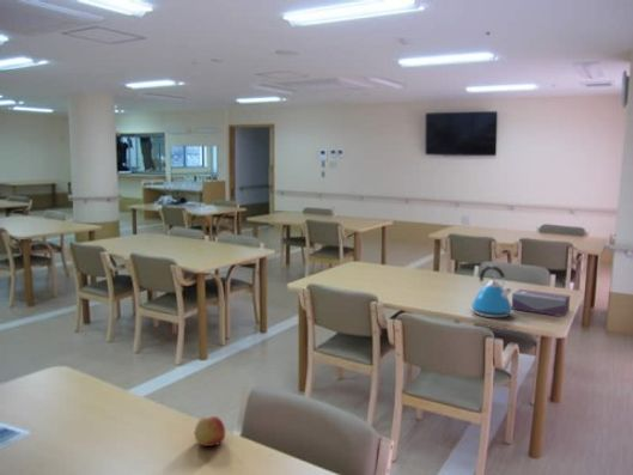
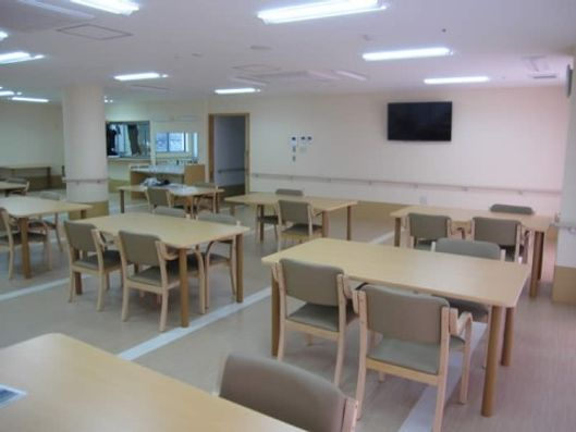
- tissue box [511,288,571,318]
- kettle [470,264,513,318]
- apple [194,415,226,447]
